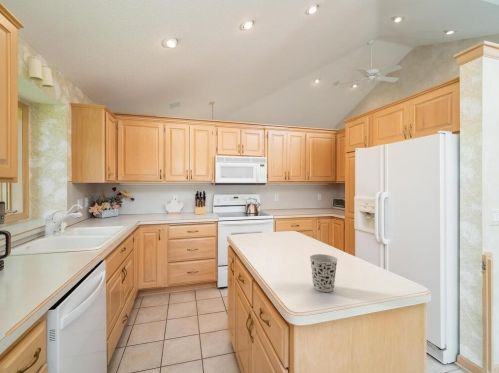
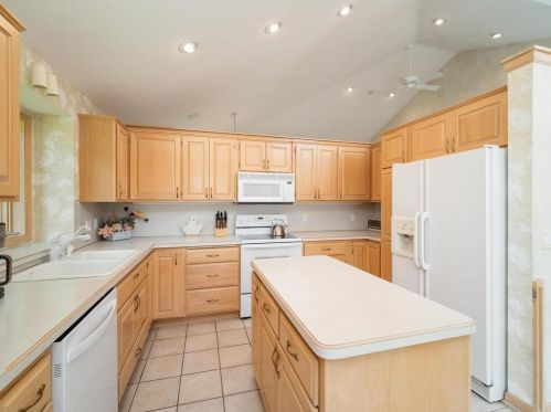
- cup [309,253,339,293]
